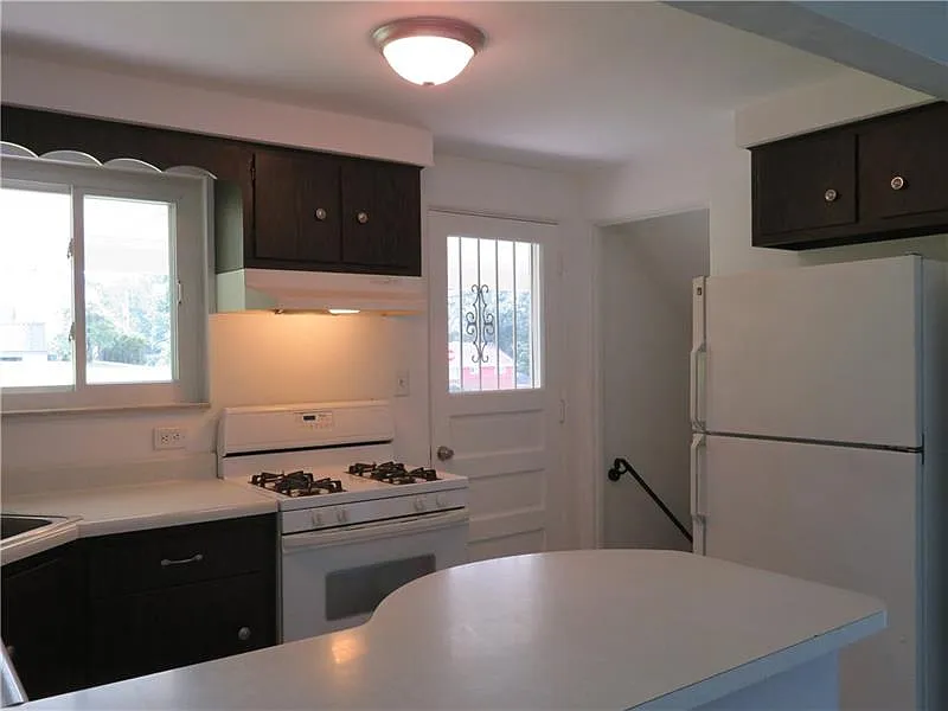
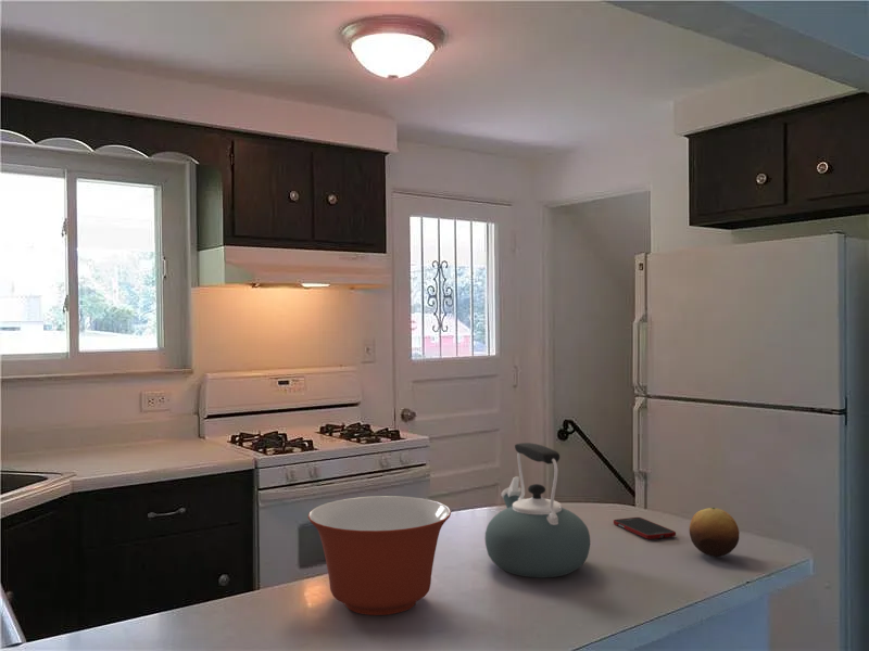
+ mixing bowl [306,495,452,616]
+ cell phone [613,516,677,540]
+ kettle [484,442,591,578]
+ fruit [689,507,741,558]
